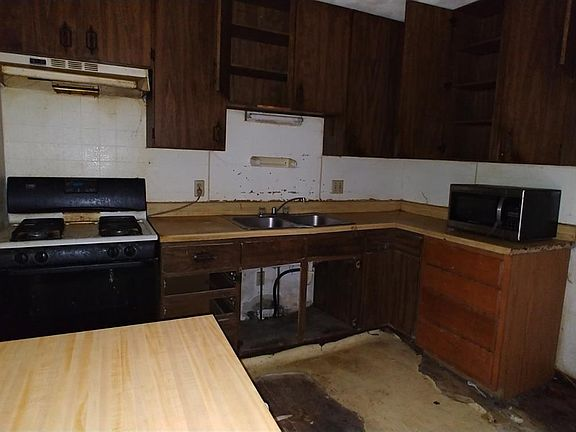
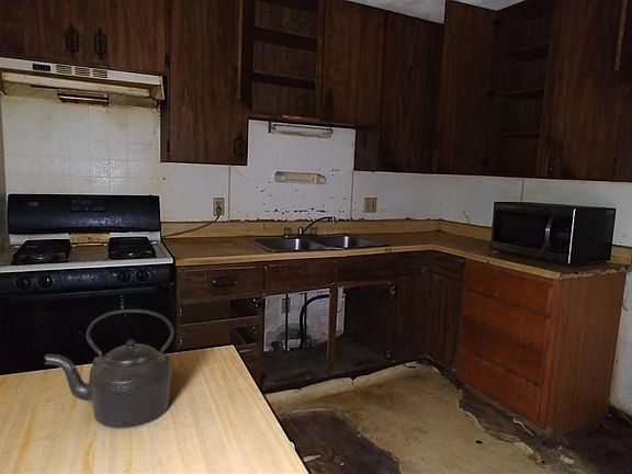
+ kettle [43,308,174,429]
